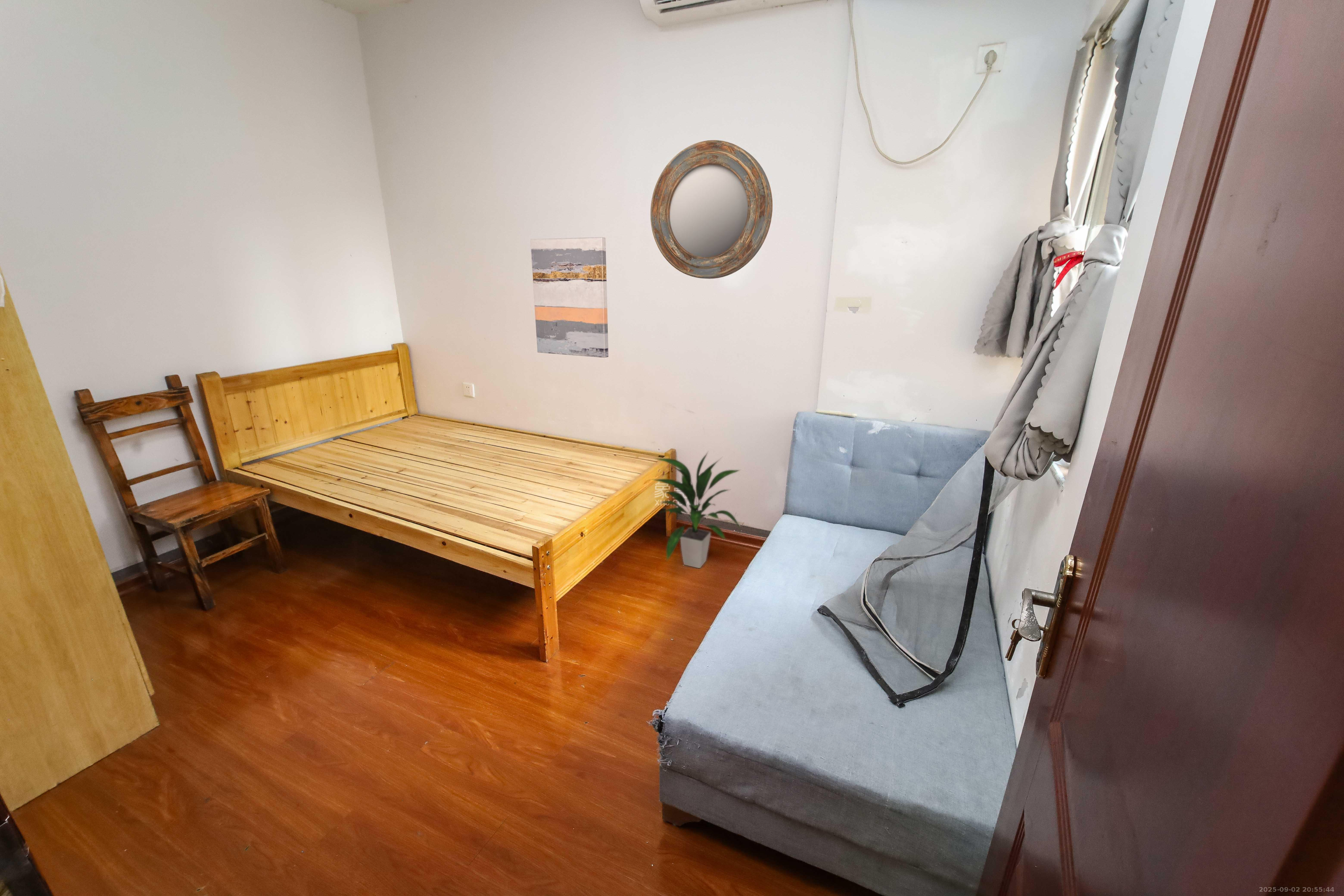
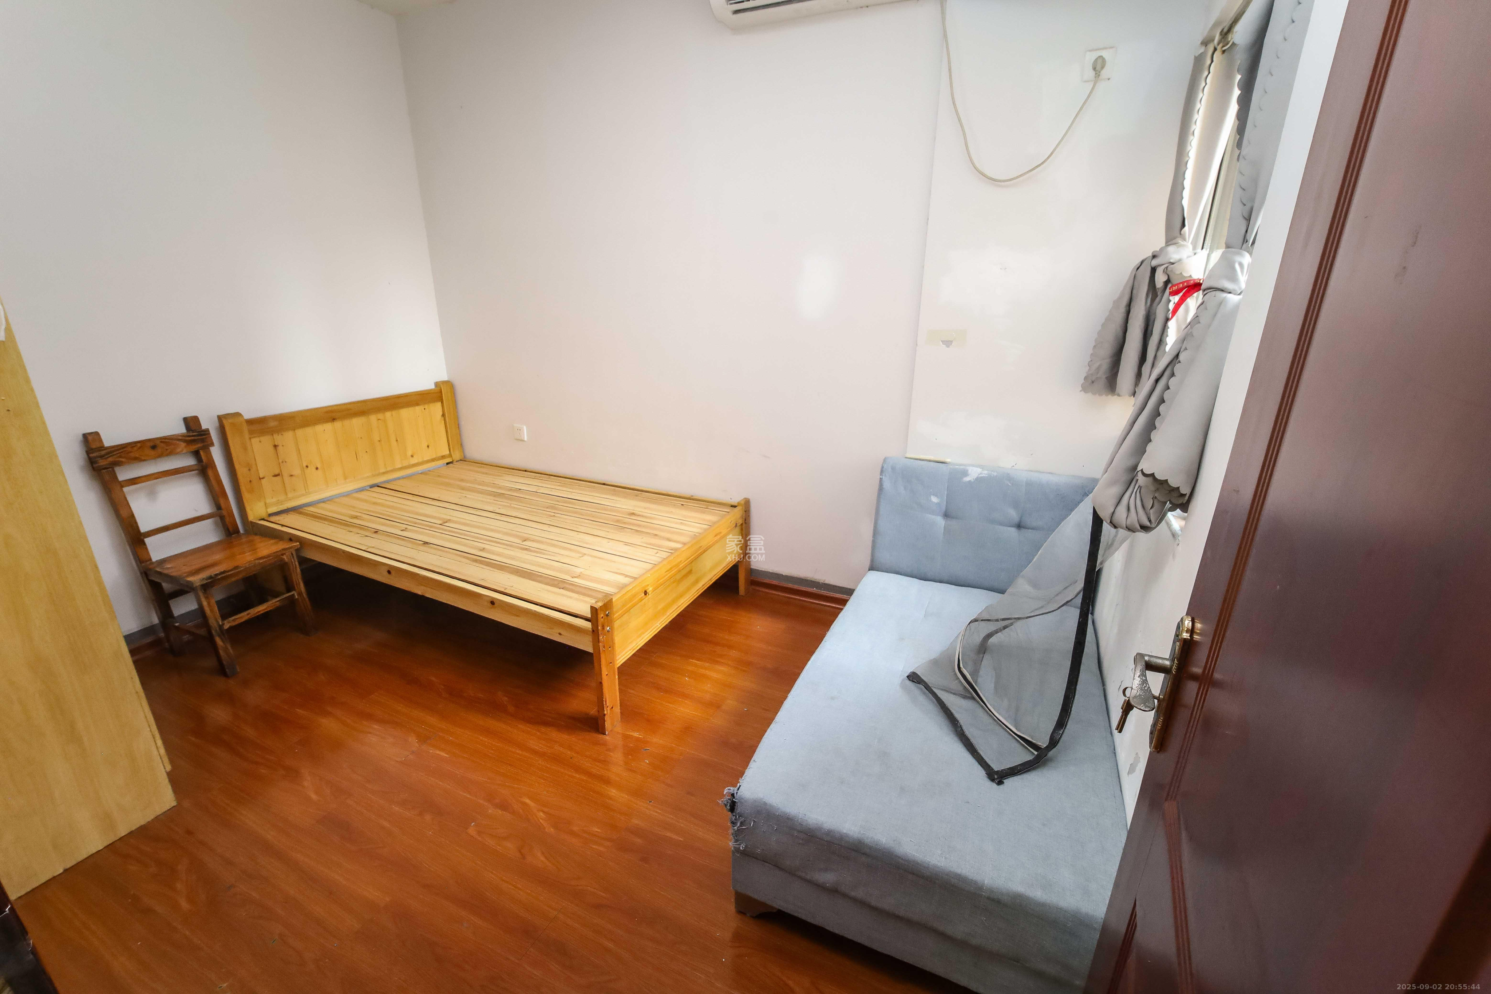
- home mirror [650,140,773,279]
- wall art [530,237,609,358]
- indoor plant [650,450,741,569]
